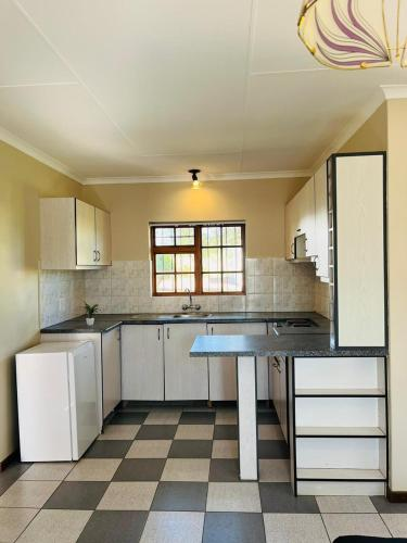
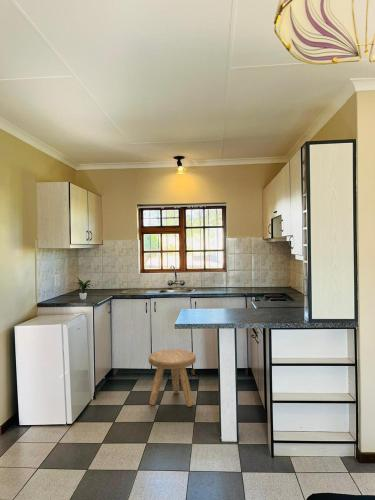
+ stool [148,348,197,408]
